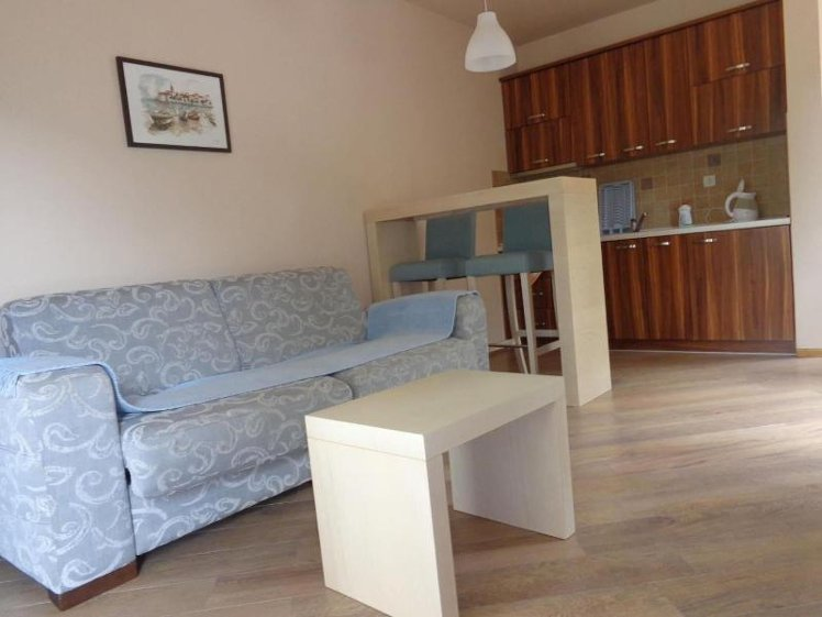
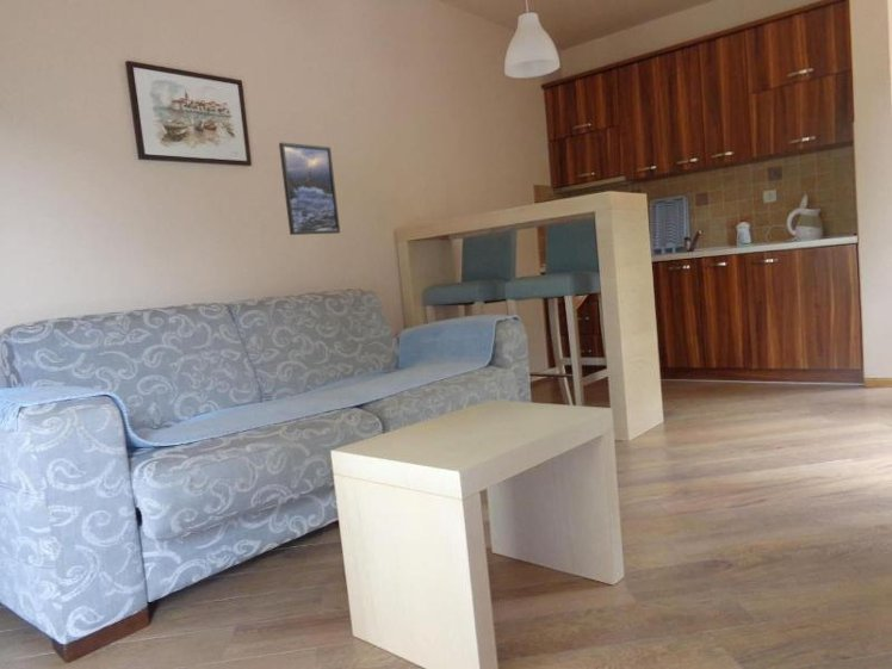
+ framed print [278,141,341,236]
